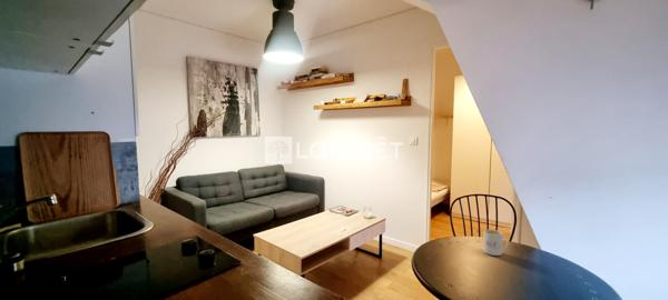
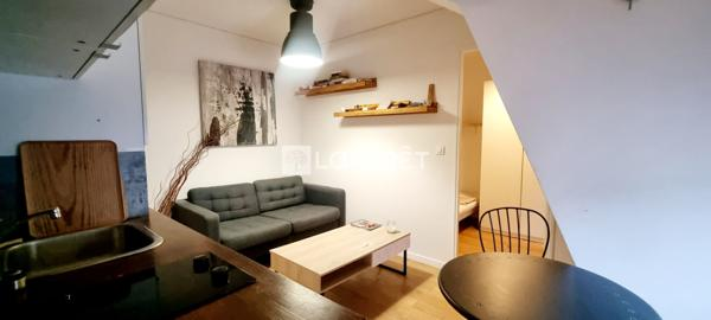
- mug [482,228,510,257]
